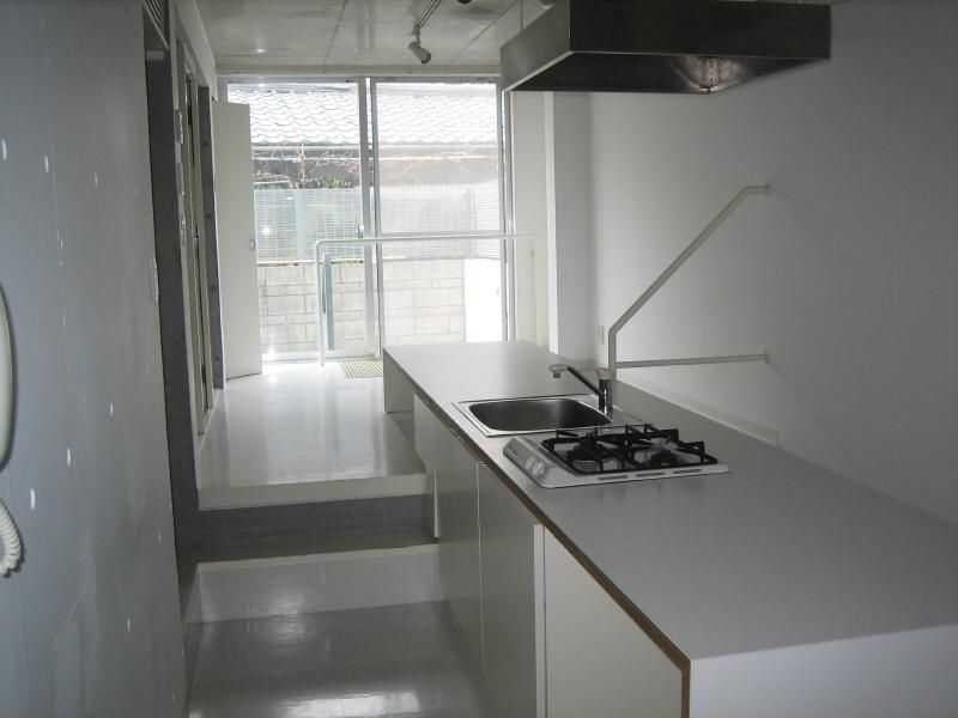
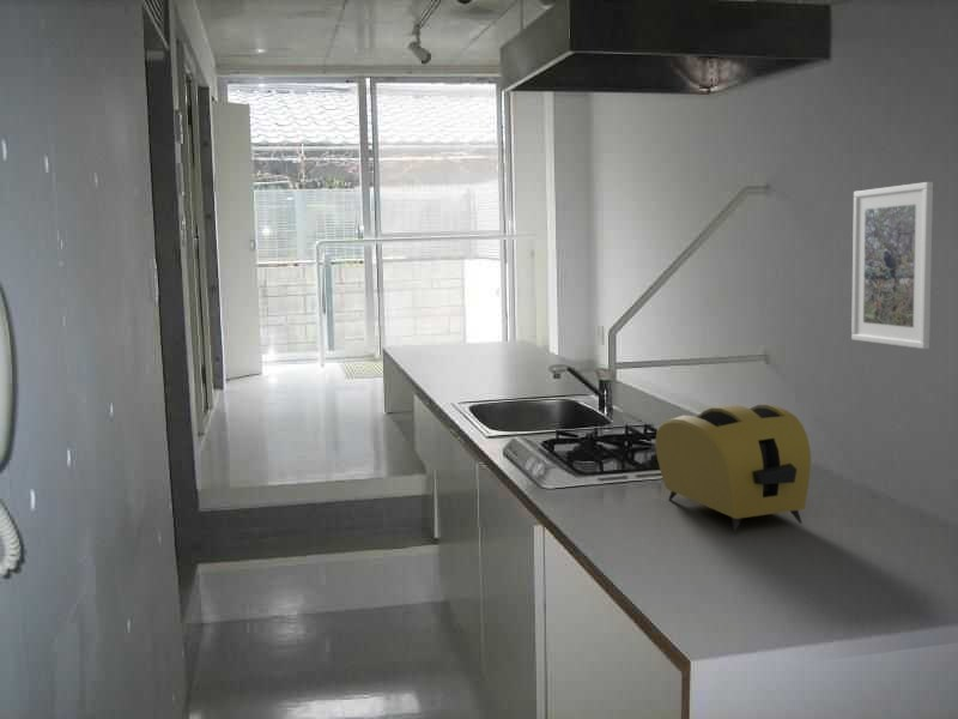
+ toaster [654,404,812,534]
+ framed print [850,181,934,350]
